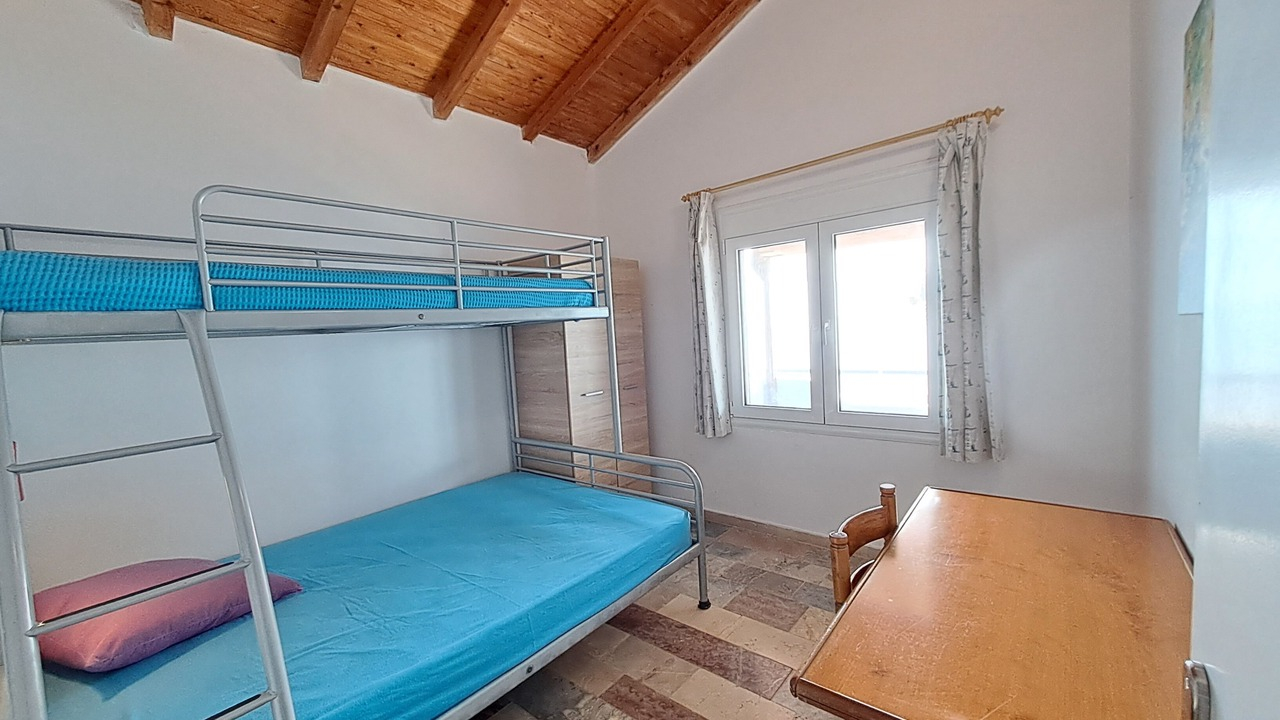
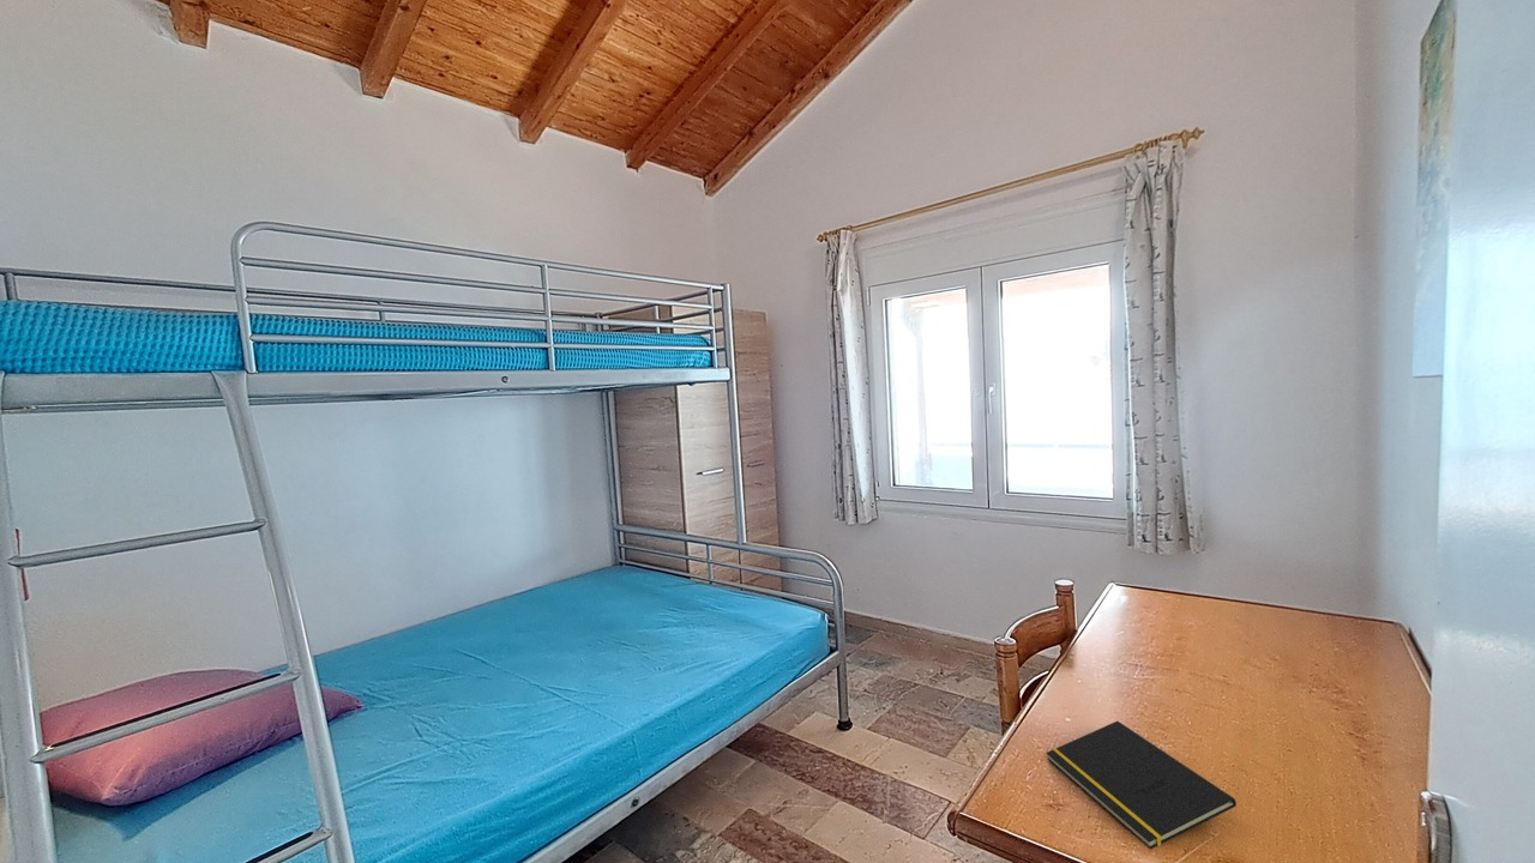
+ notepad [1046,720,1238,850]
